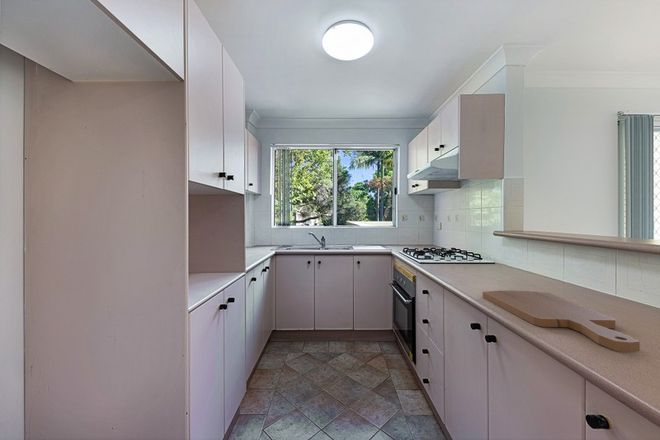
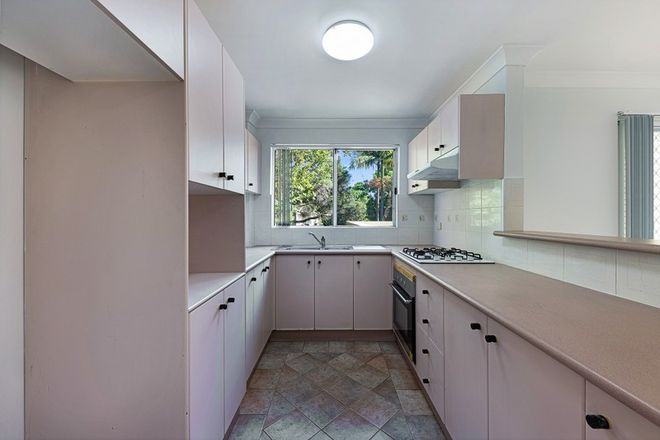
- cutting board [482,290,641,353]
